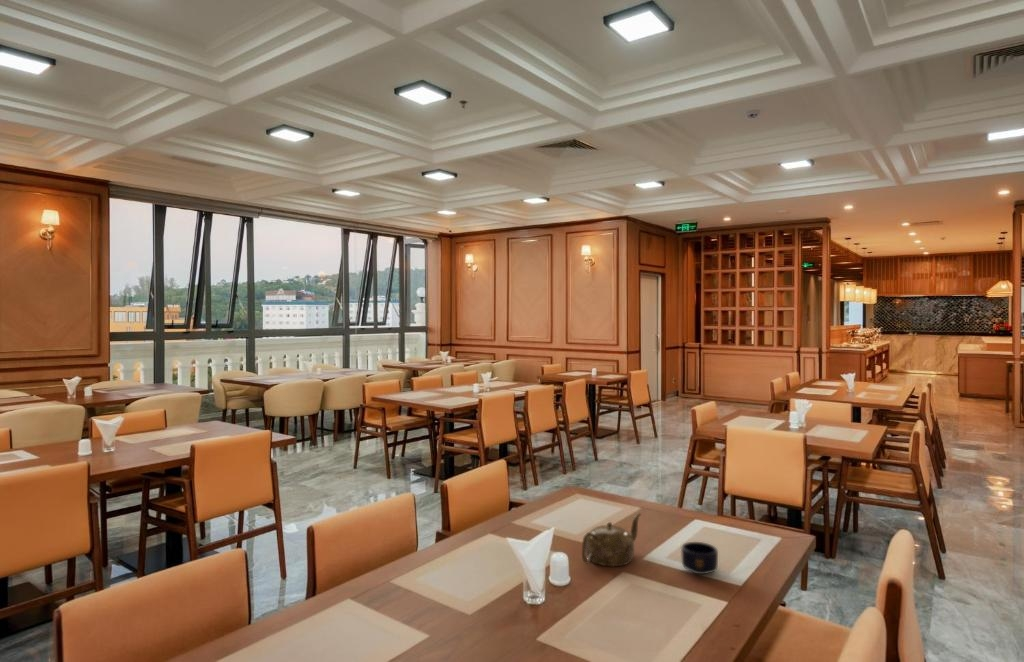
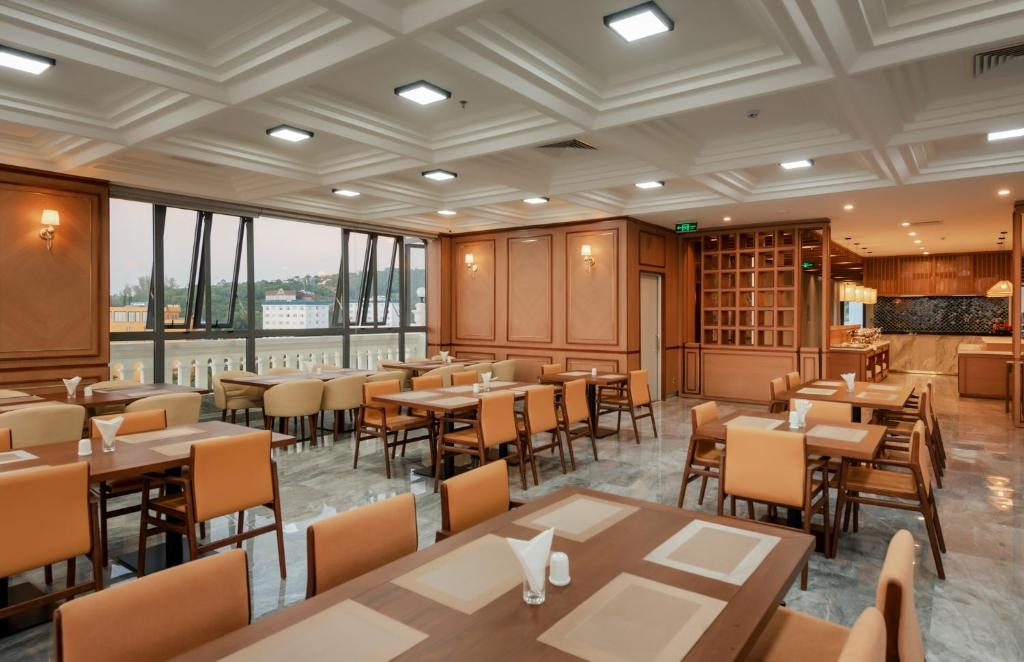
- teapot [581,512,642,567]
- mug [680,541,719,575]
